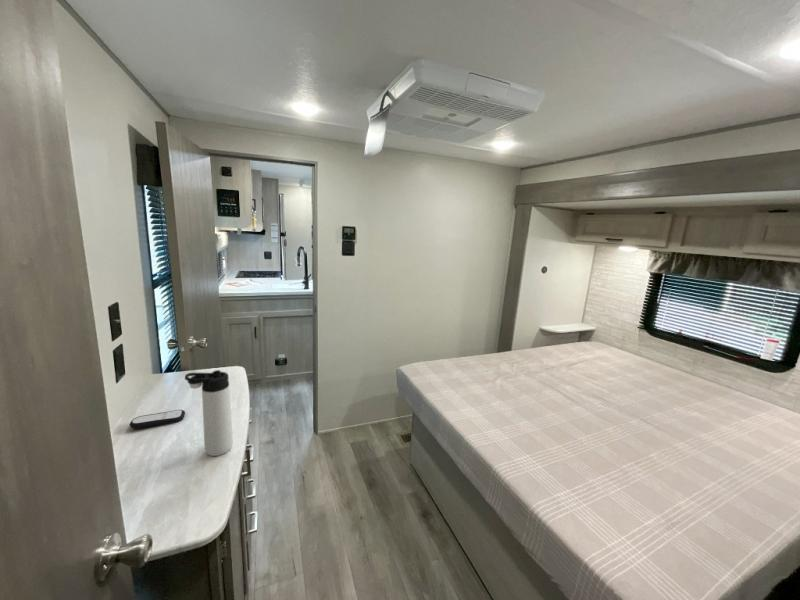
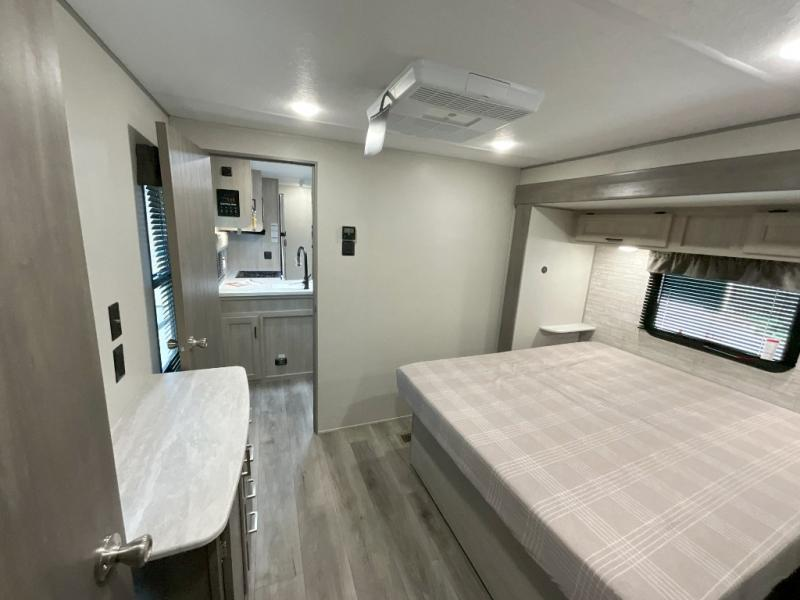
- thermos bottle [184,369,234,457]
- remote control [129,409,186,429]
